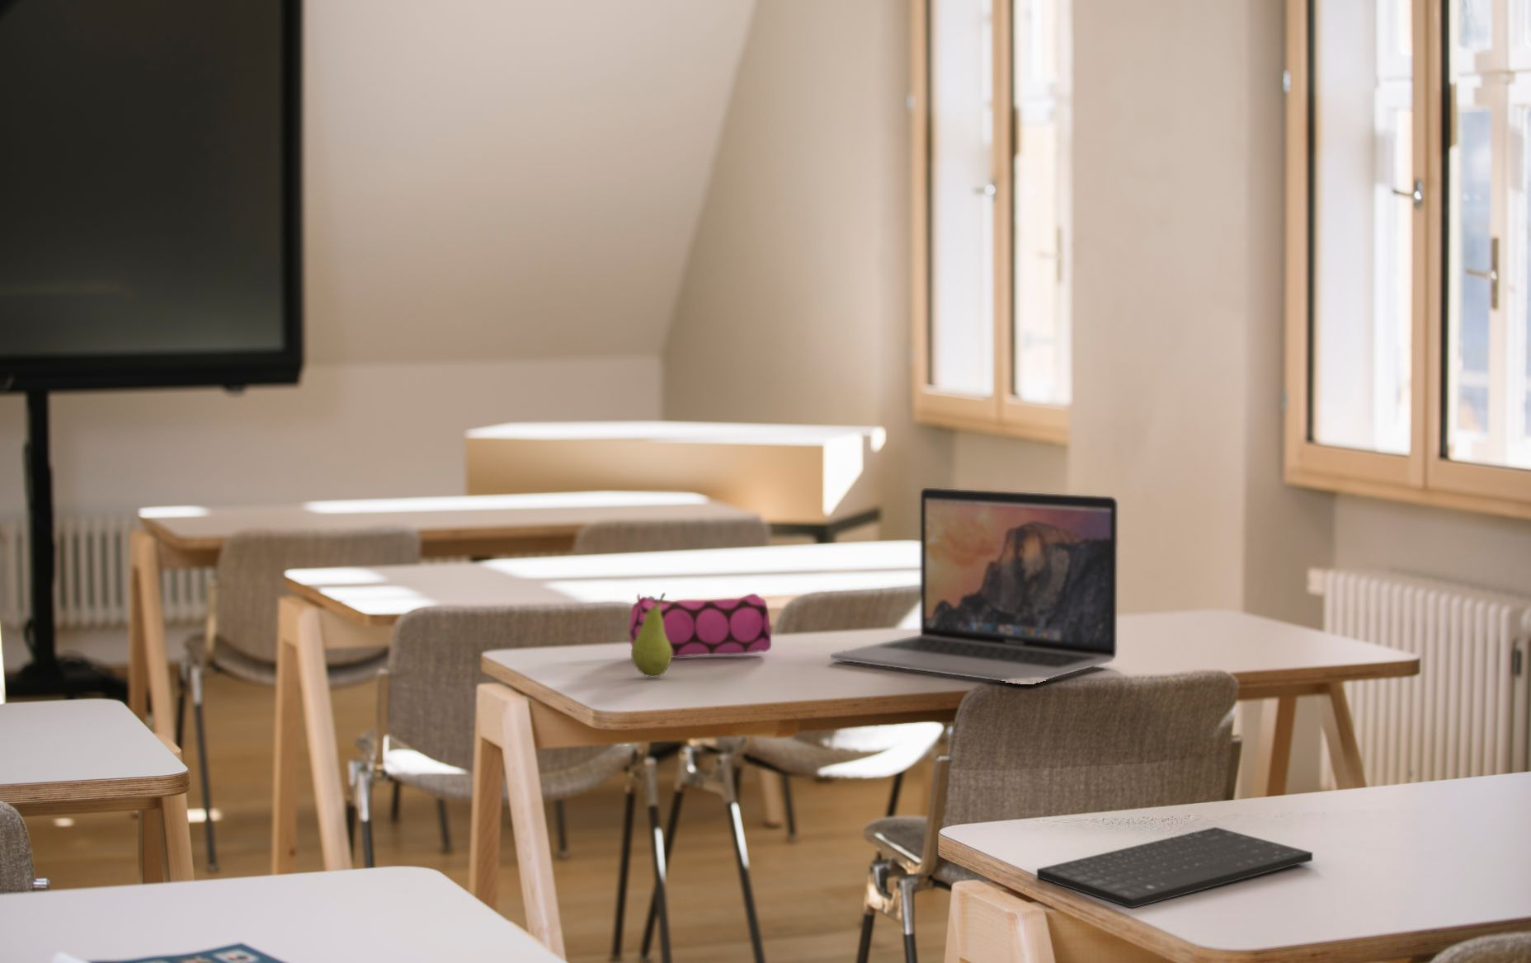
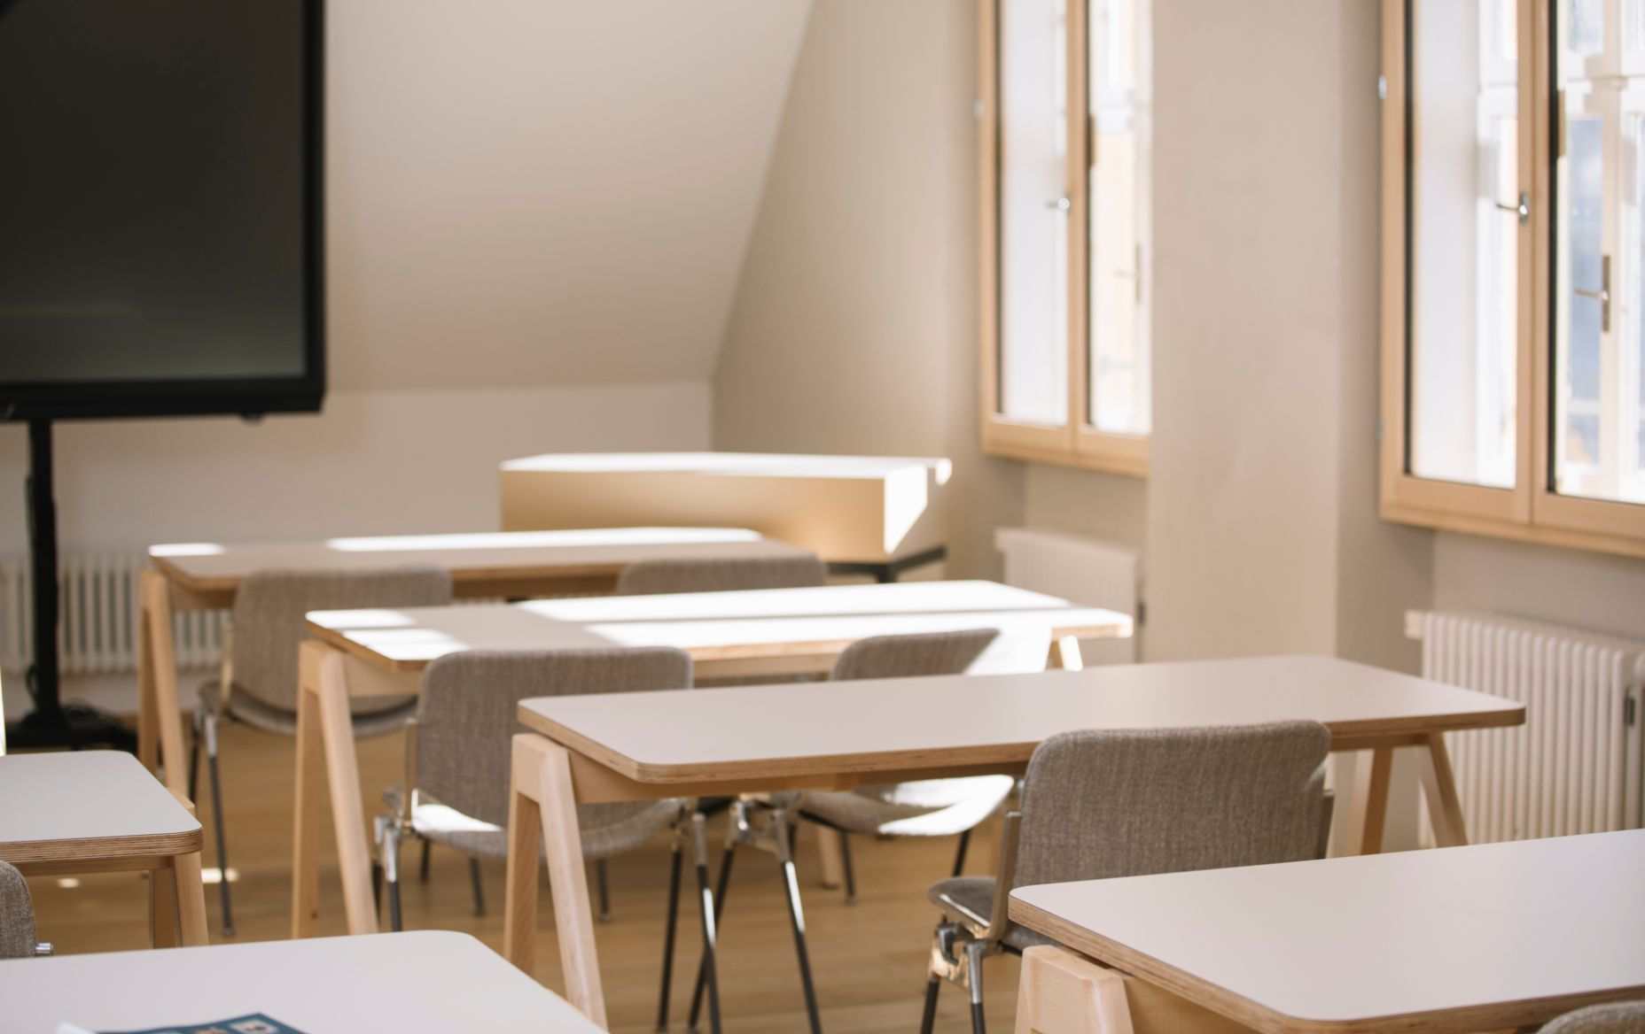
- keyboard [1036,827,1314,910]
- laptop [830,487,1118,682]
- fruit [630,592,672,679]
- pencil case [629,592,772,659]
